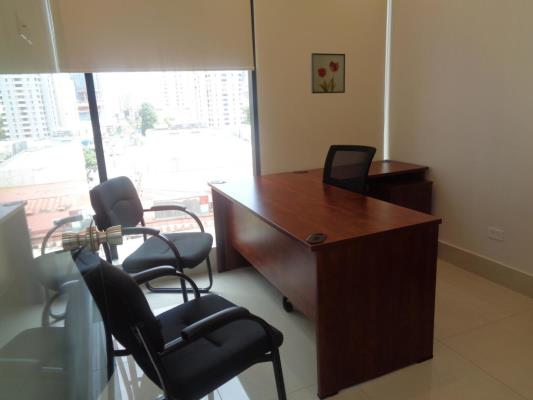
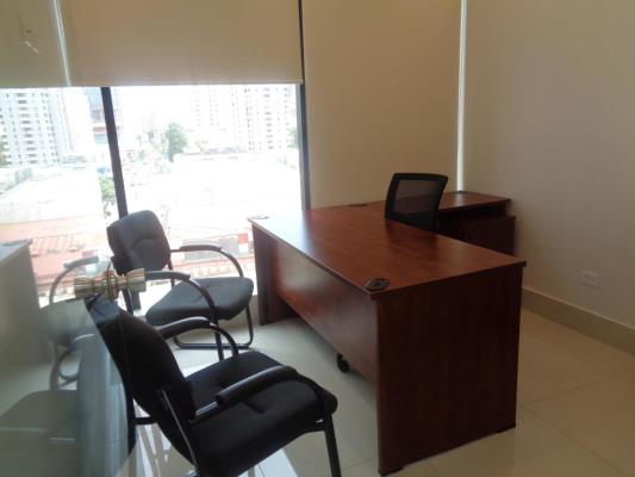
- wall art [310,52,346,95]
